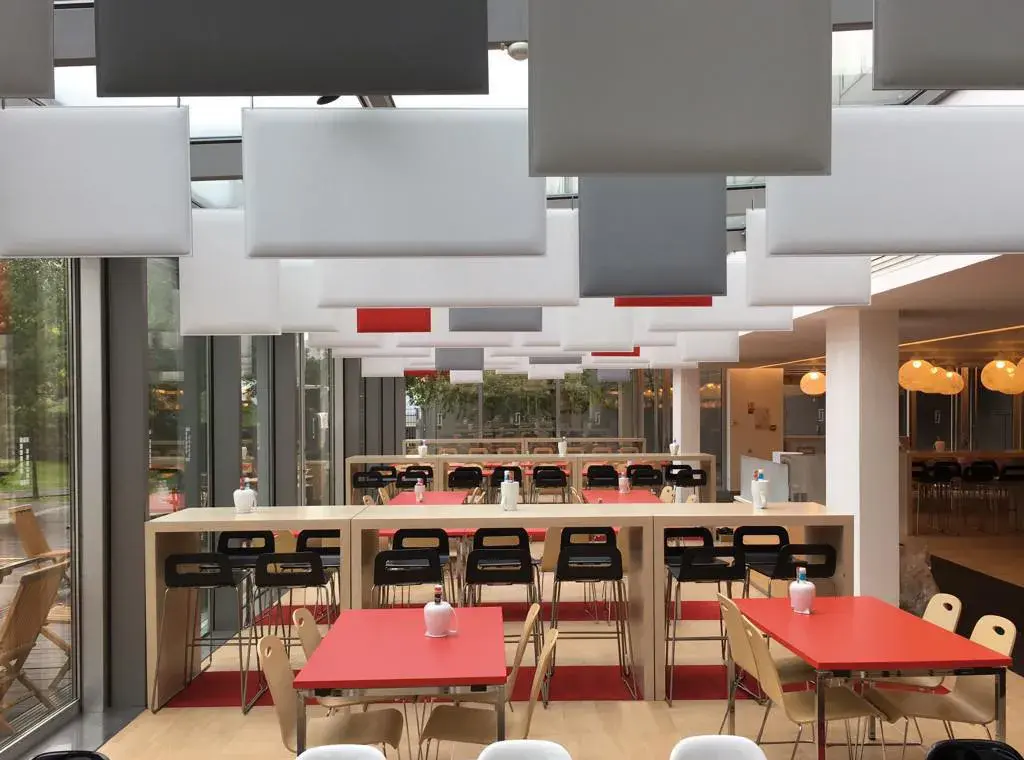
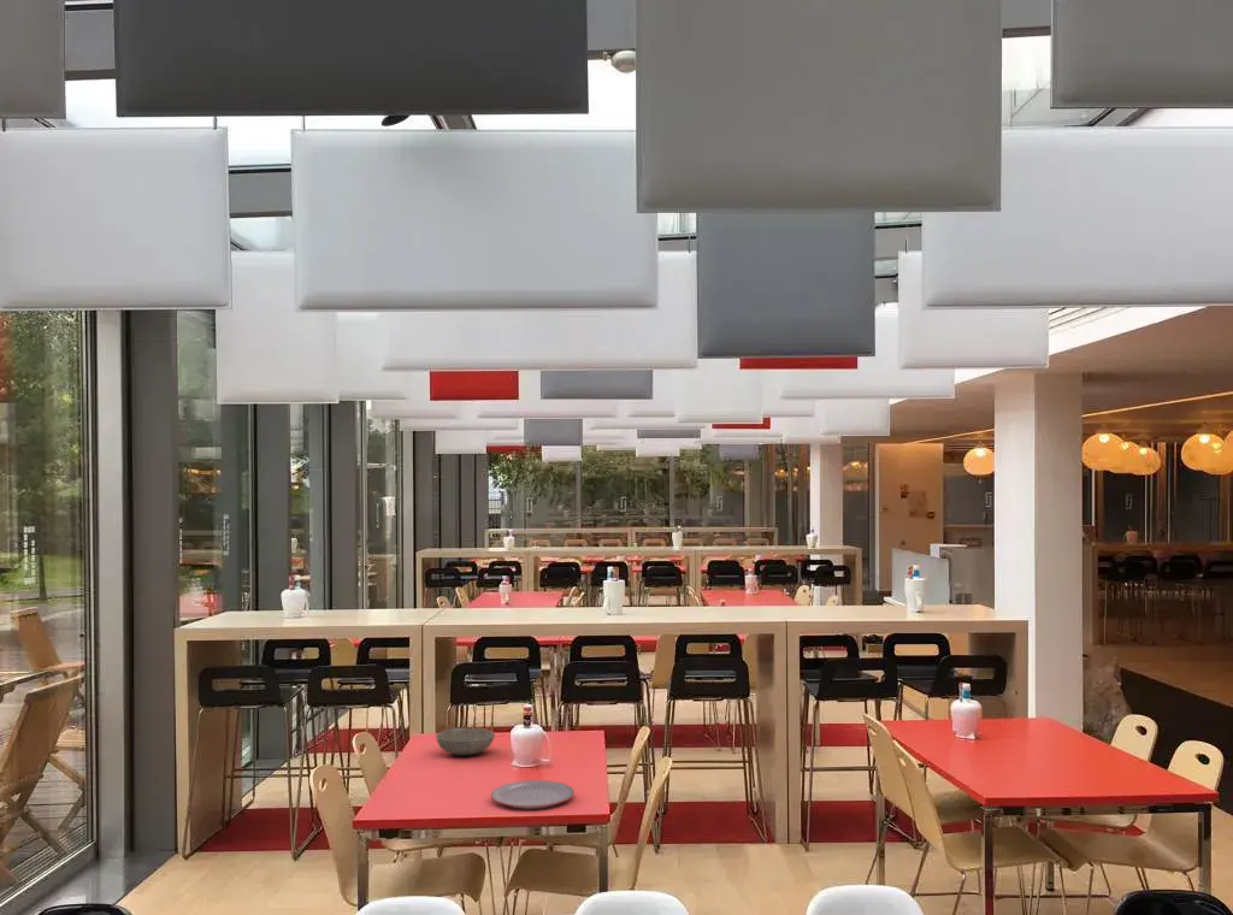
+ bowl [435,726,496,756]
+ plate [490,779,576,810]
